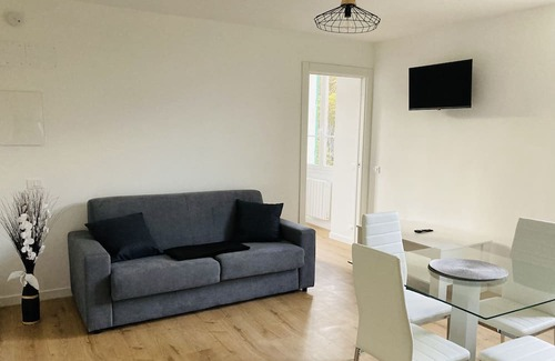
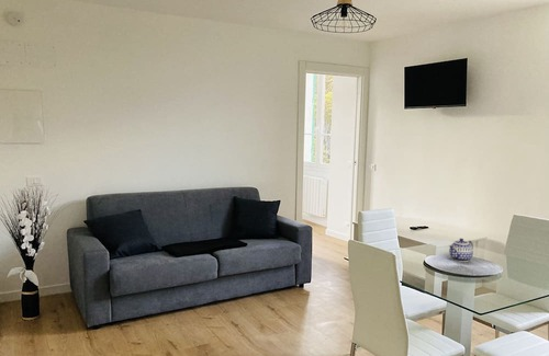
+ teapot [448,238,474,263]
